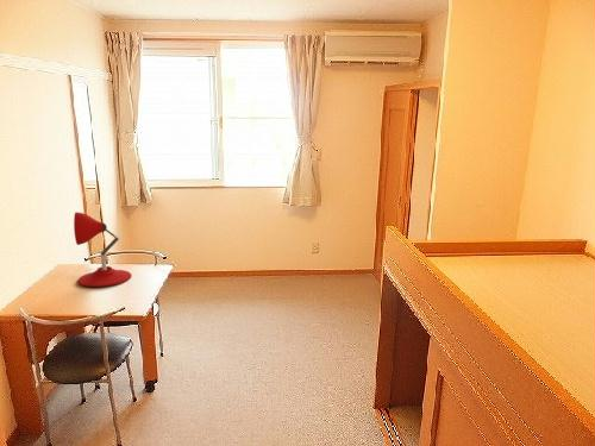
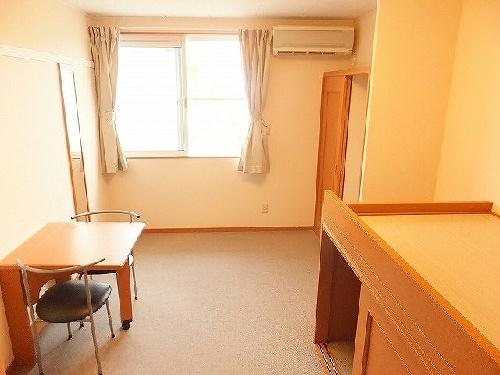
- desk lamp [73,211,132,288]
